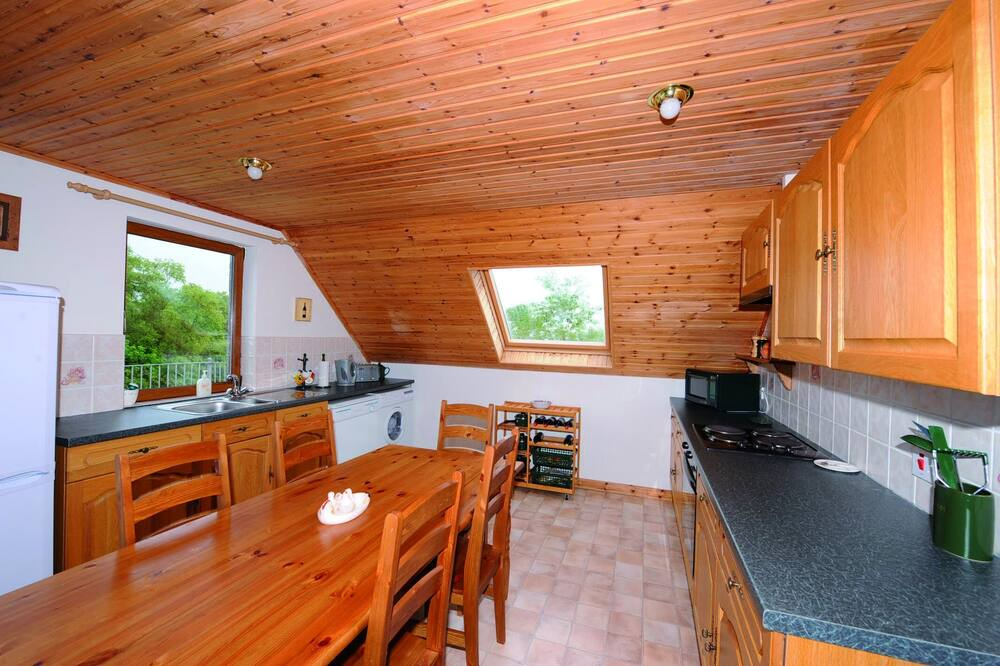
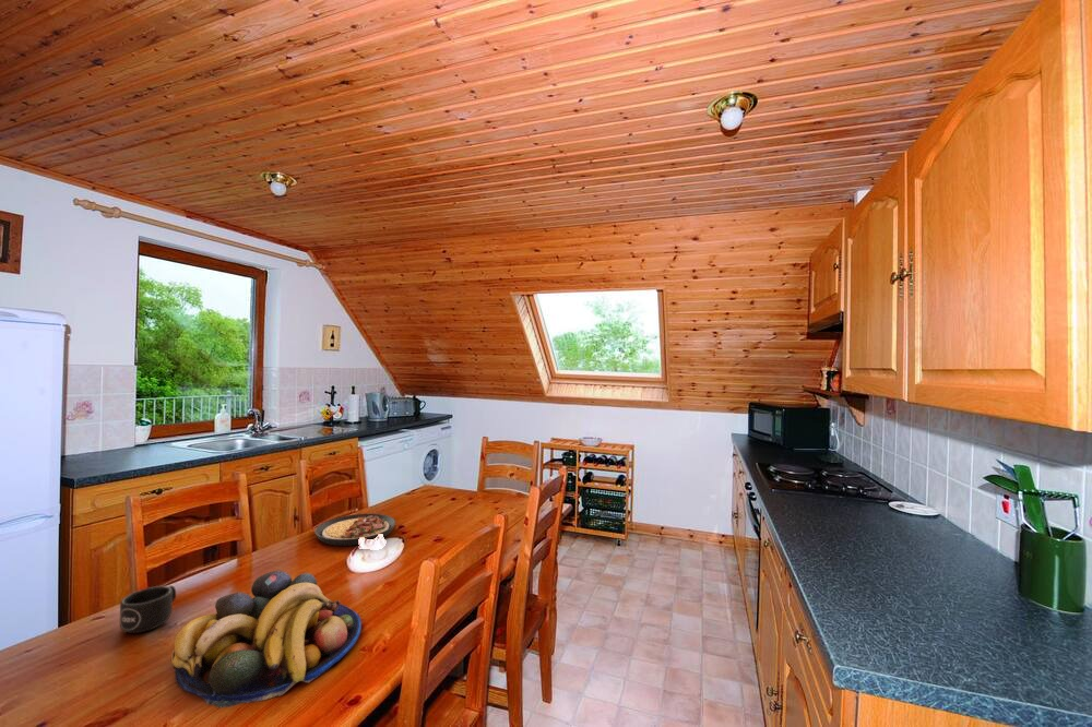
+ mug [119,585,177,634]
+ fruit bowl [170,570,363,708]
+ plate [314,513,396,547]
